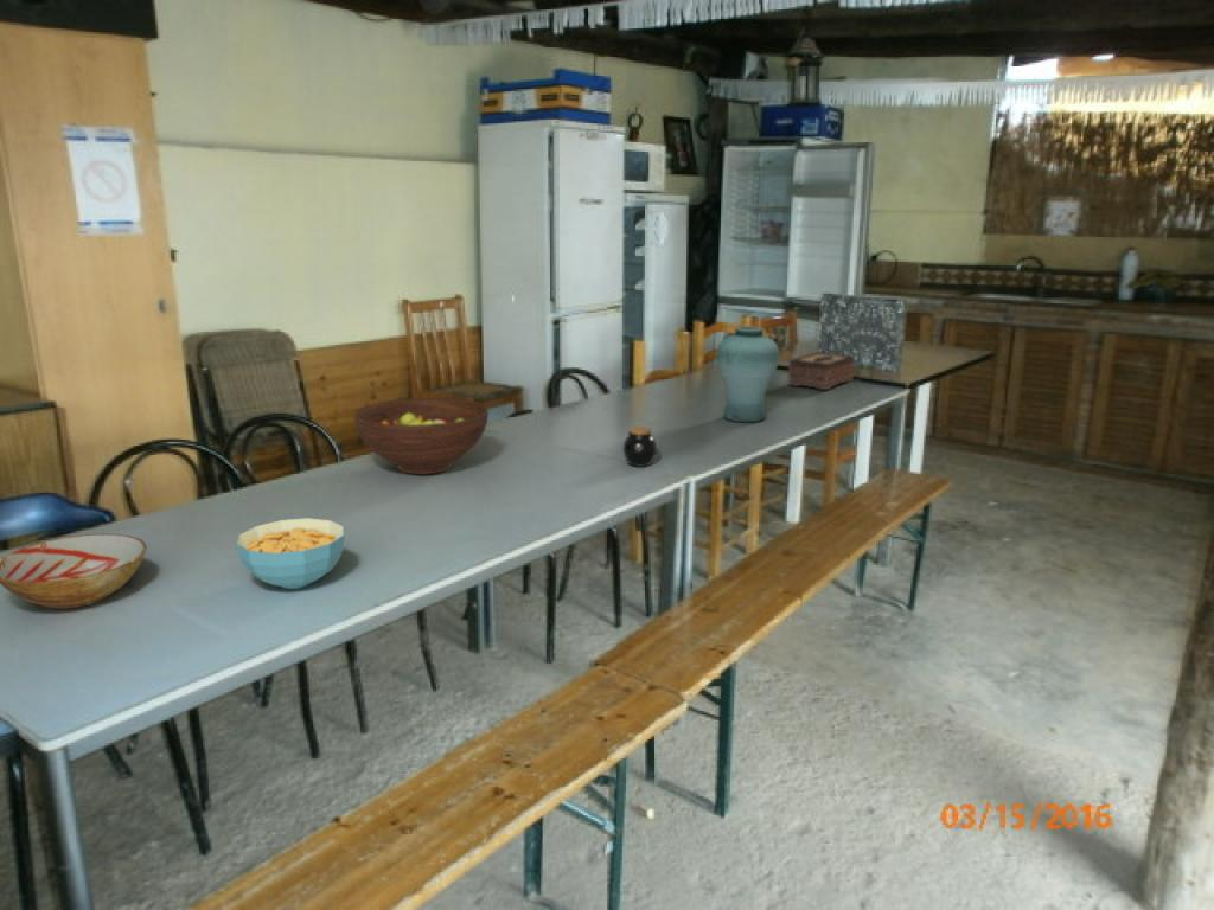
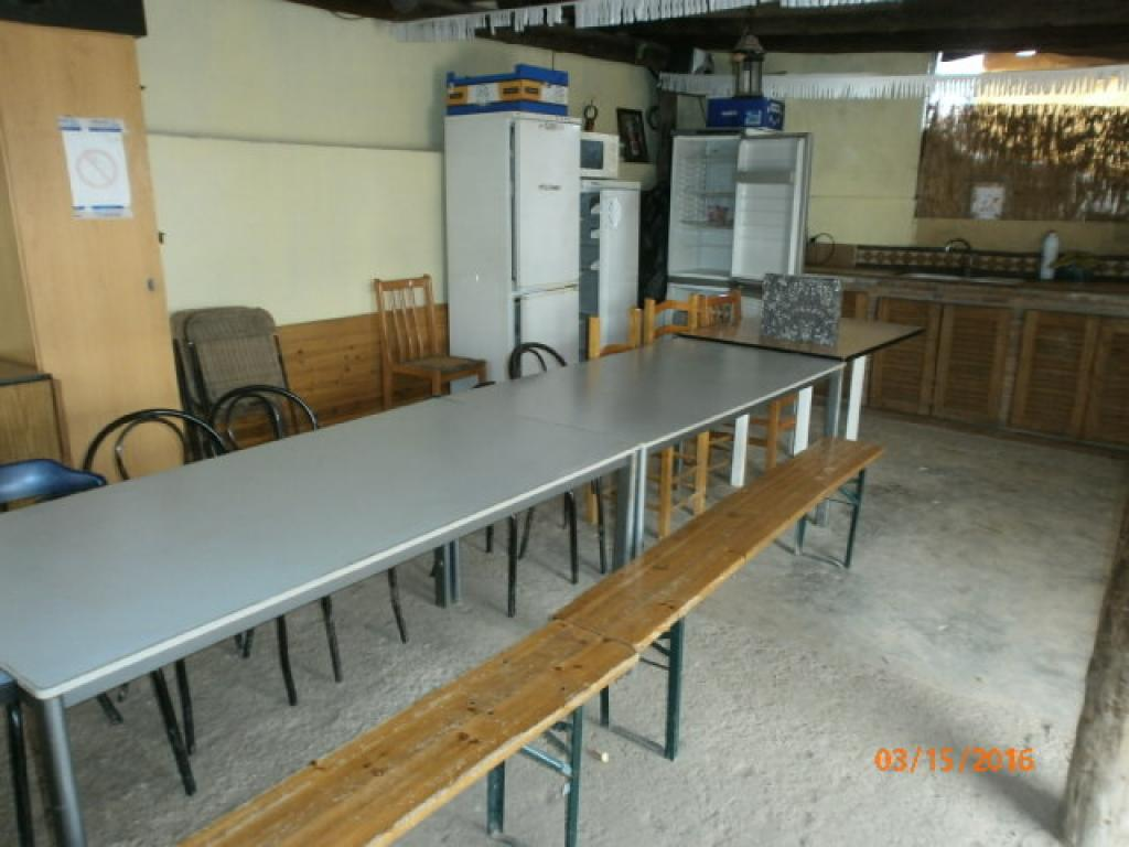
- cereal bowl [235,517,345,590]
- jar [621,425,658,468]
- bowl [0,533,148,610]
- tissue box [786,351,856,391]
- fruit bowl [353,397,490,475]
- vase [715,325,780,423]
